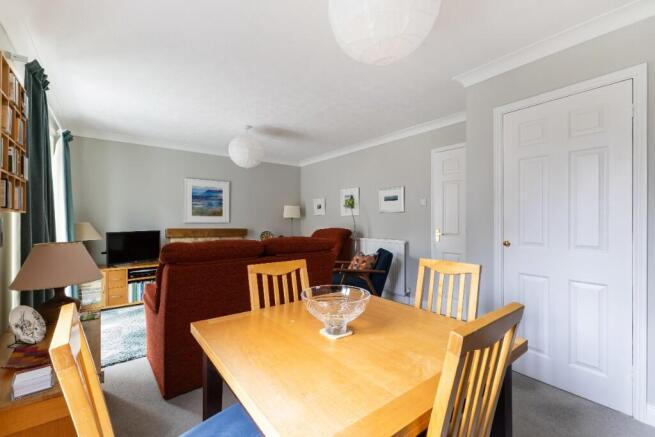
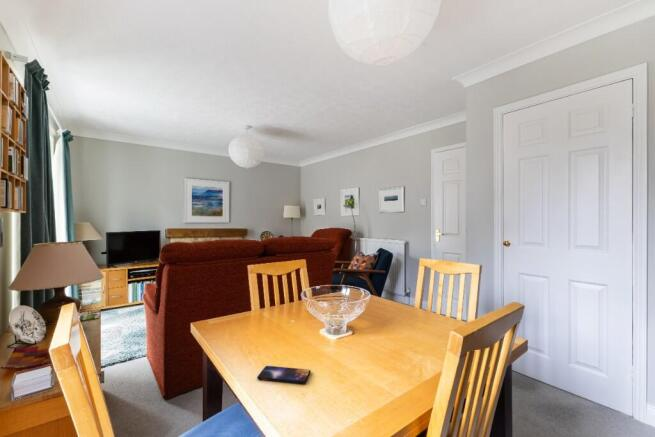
+ smartphone [256,365,312,385]
